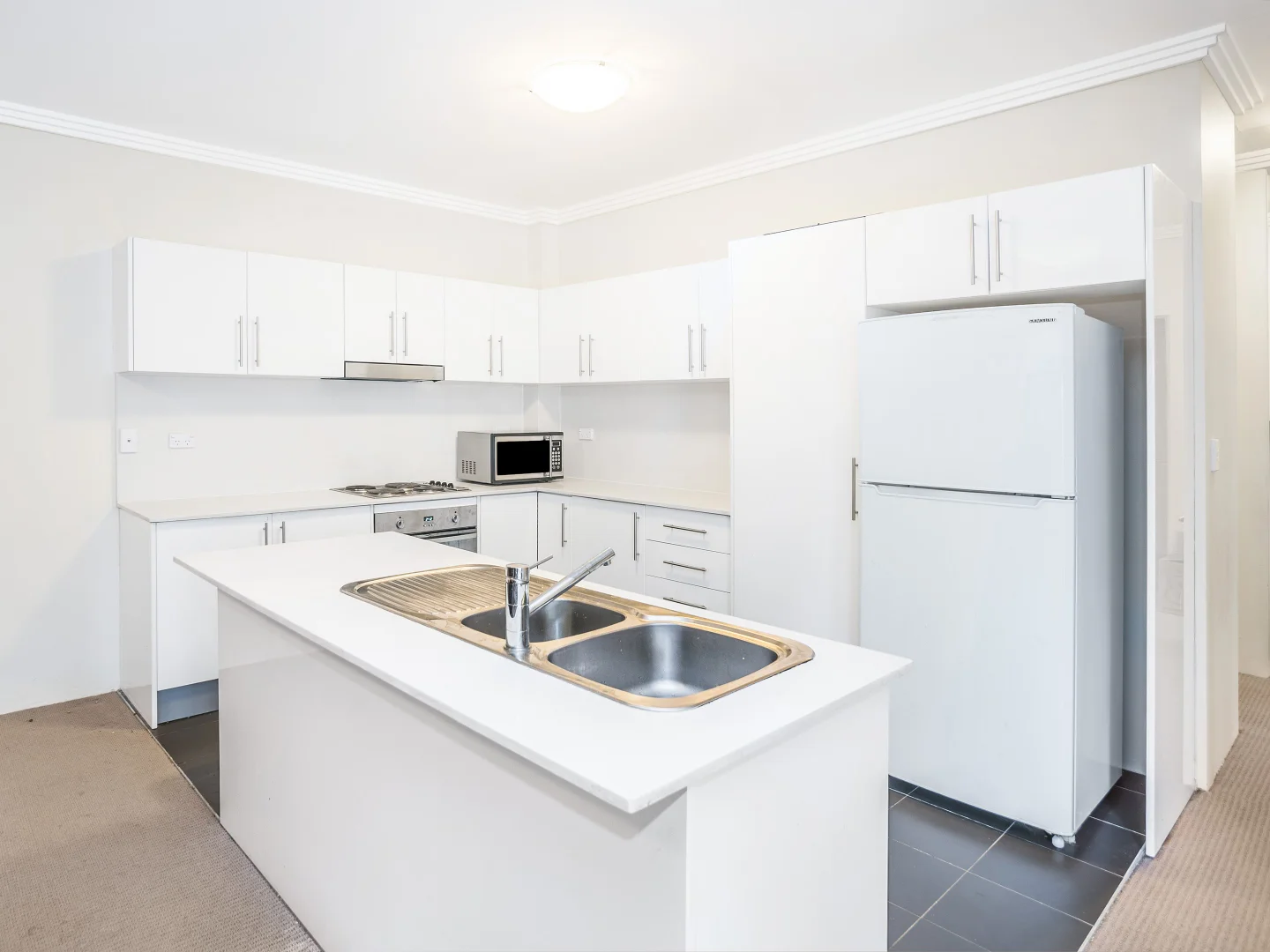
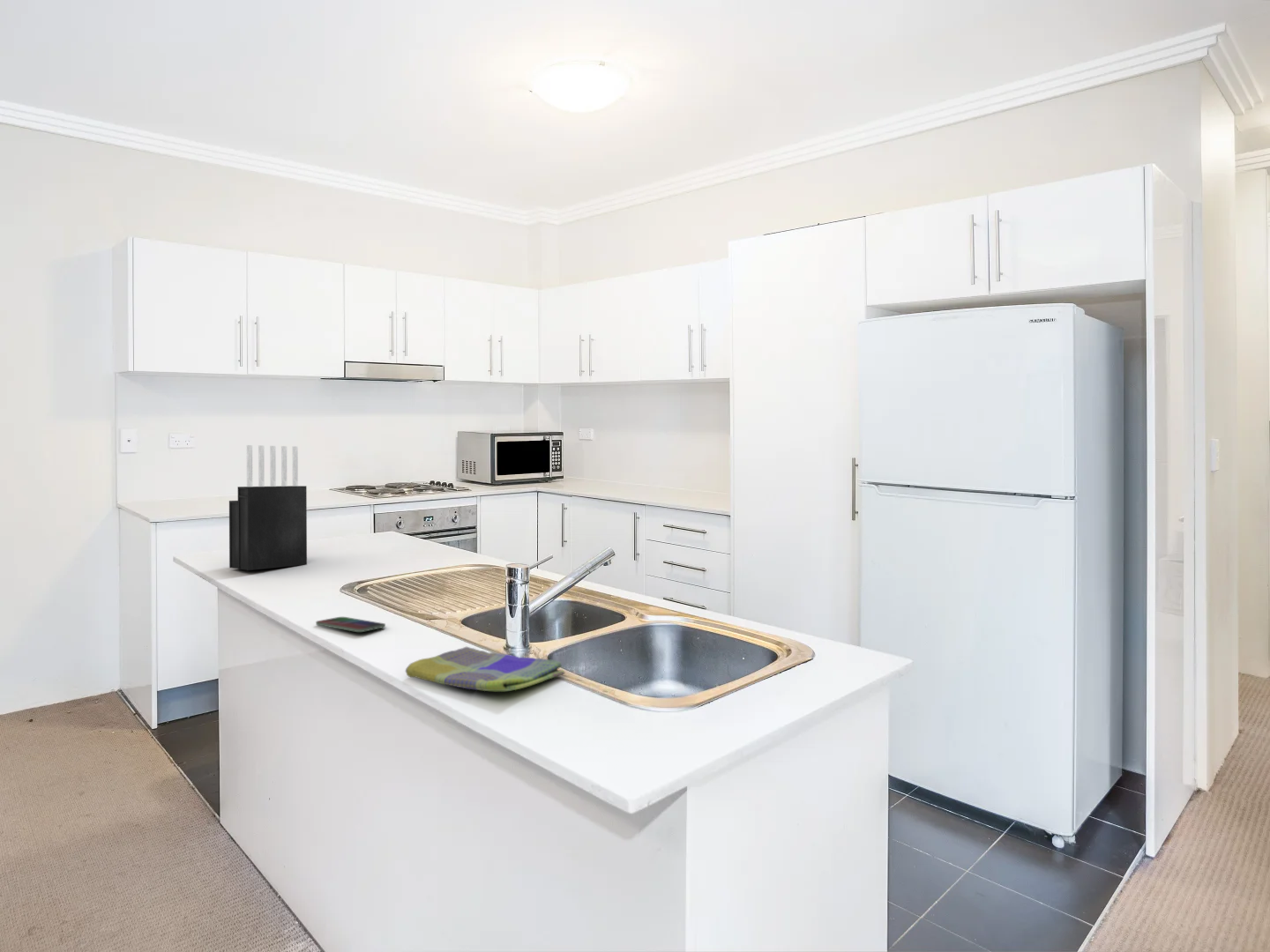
+ smartphone [315,616,386,633]
+ dish towel [405,646,565,692]
+ knife block [228,444,308,571]
